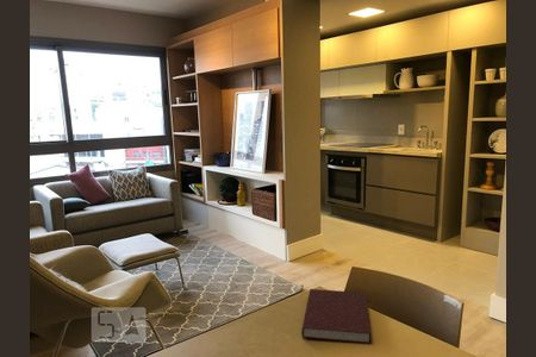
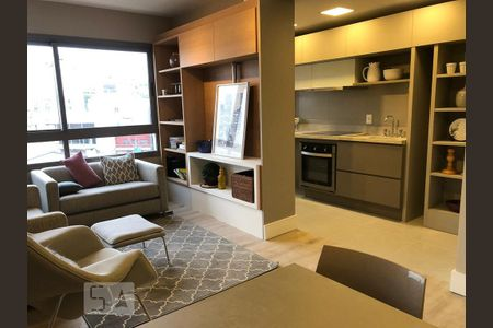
- notebook [300,288,372,345]
